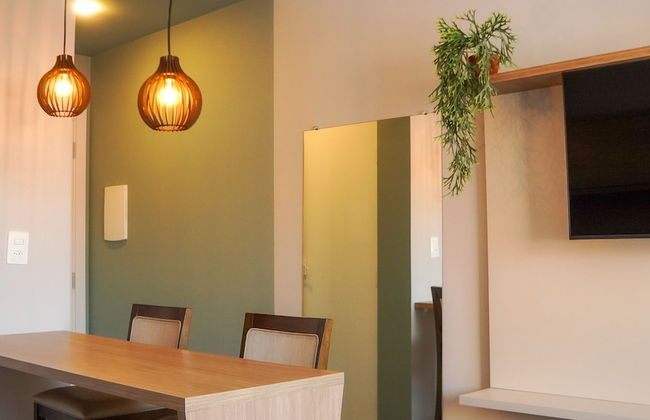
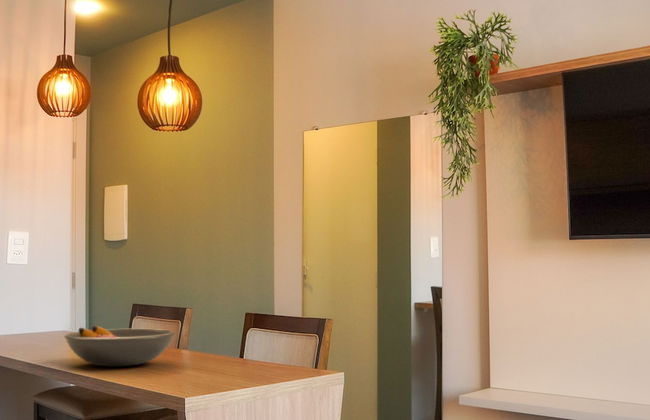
+ fruit bowl [63,325,176,368]
